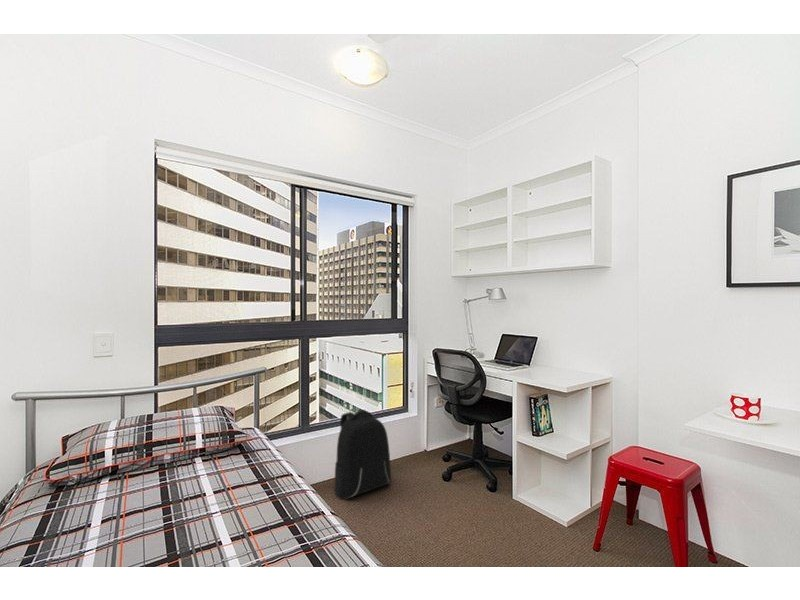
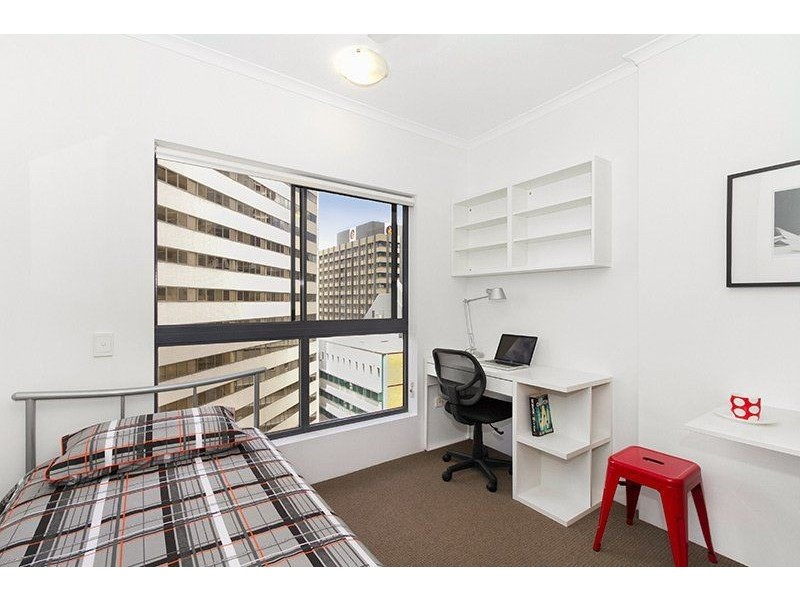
- backpack [333,409,392,500]
